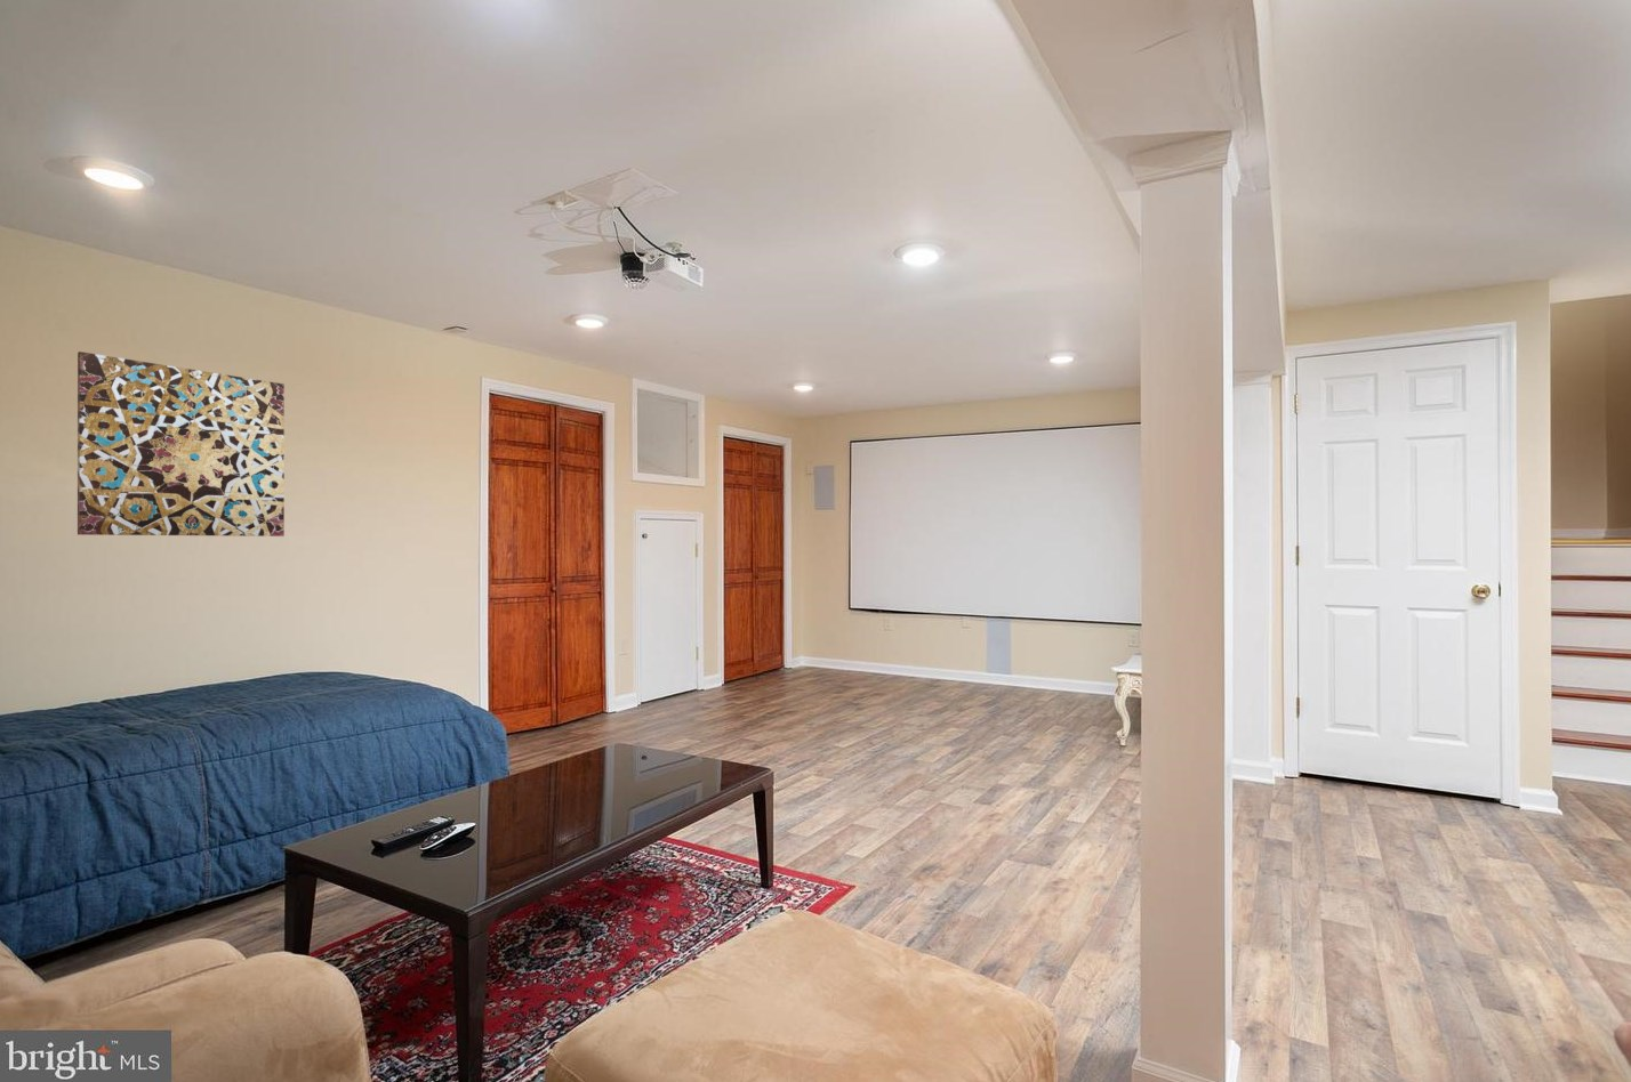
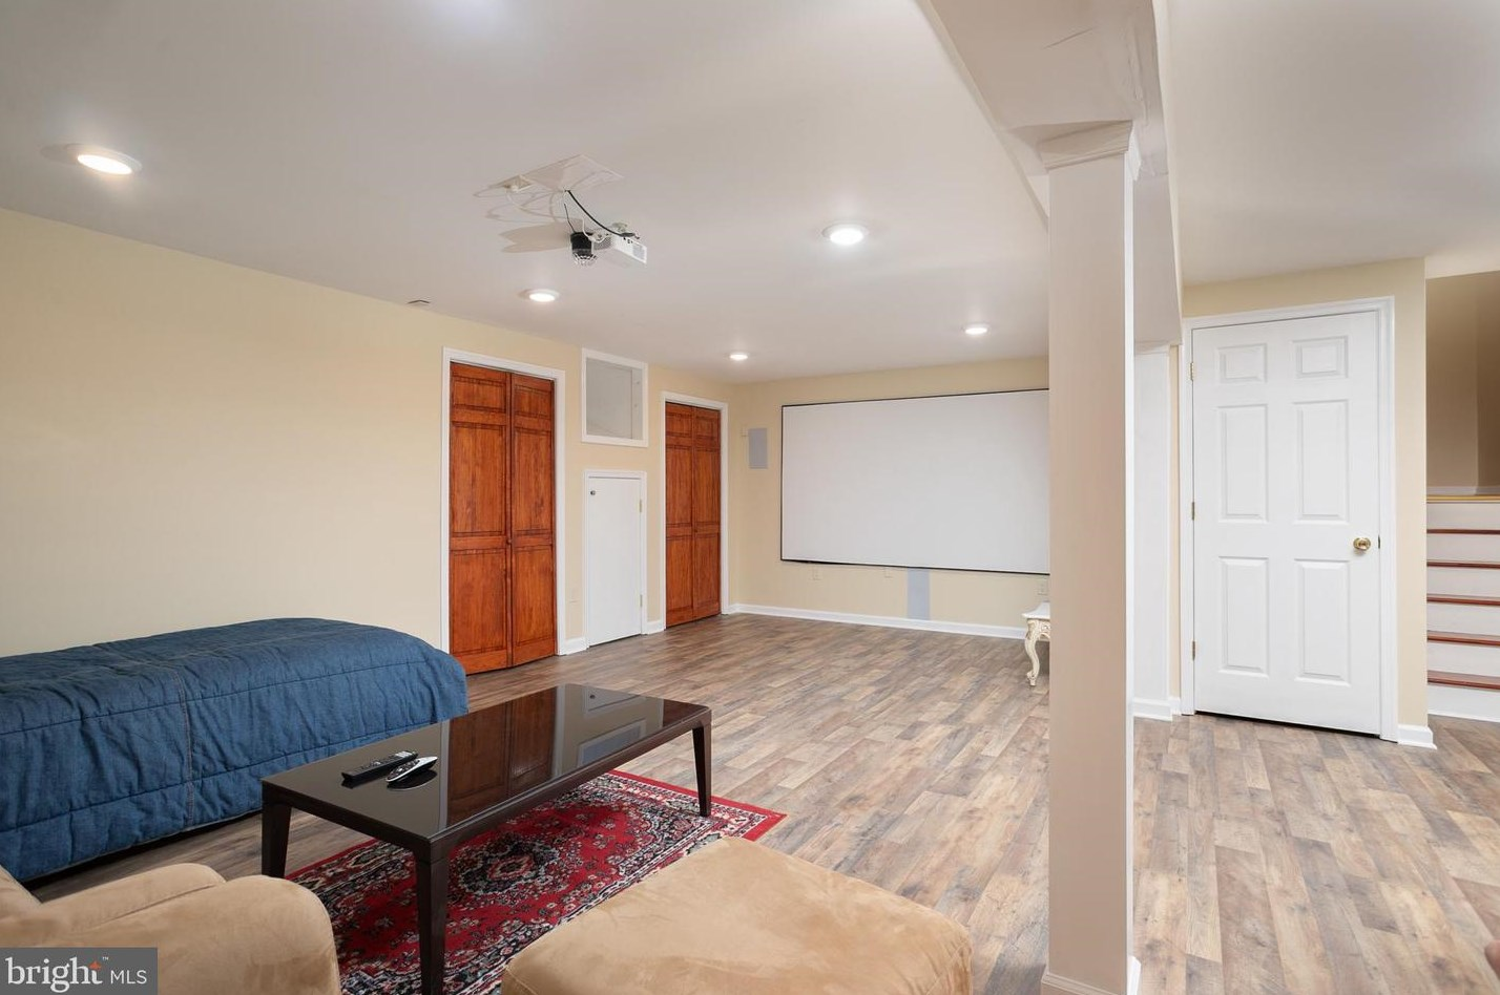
- wall art [76,350,285,537]
